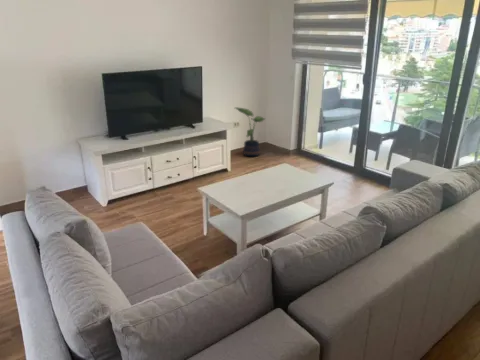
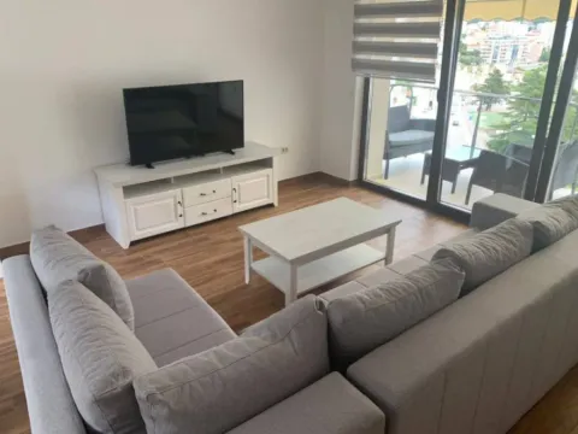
- potted plant [234,106,266,157]
